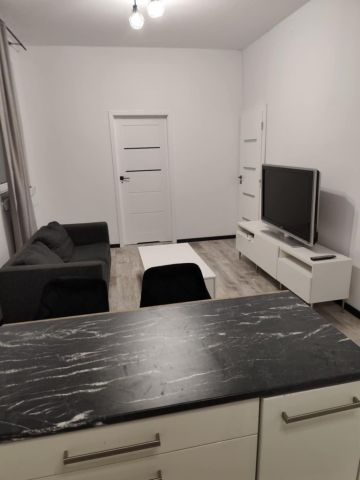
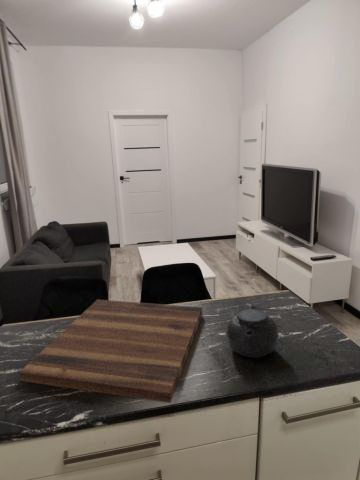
+ cutting board [18,298,203,404]
+ teapot [226,305,282,359]
